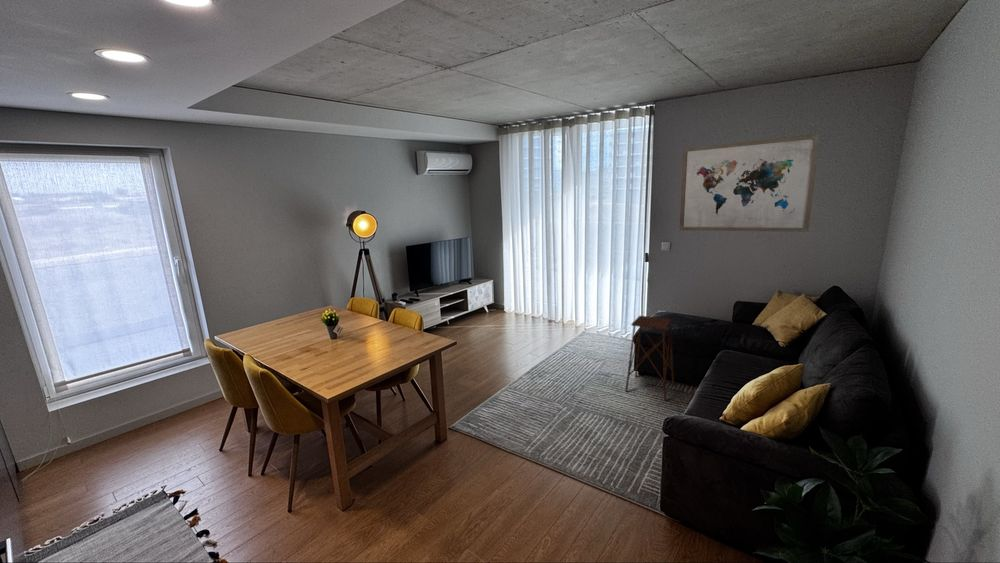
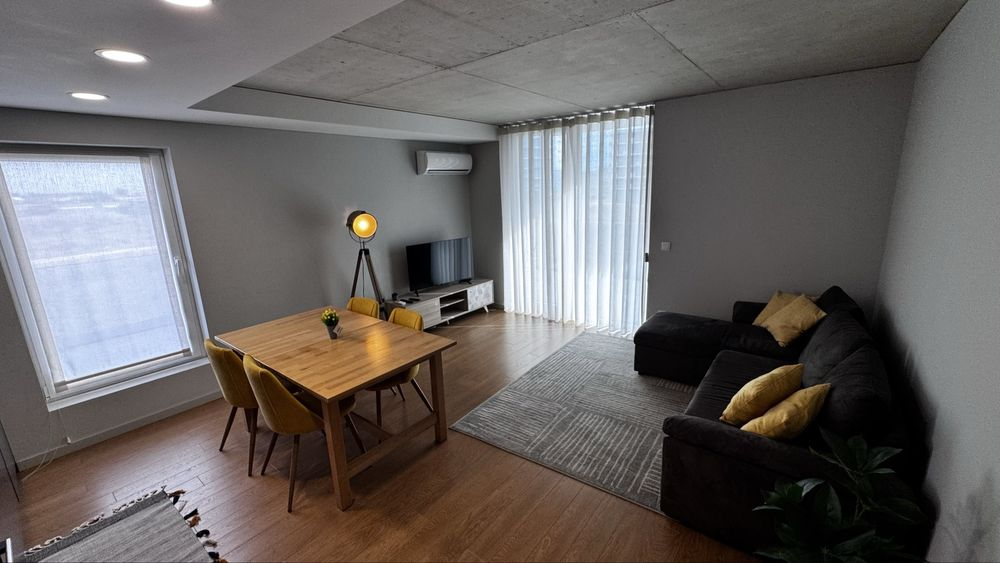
- side table [624,315,675,402]
- wall art [678,133,820,233]
